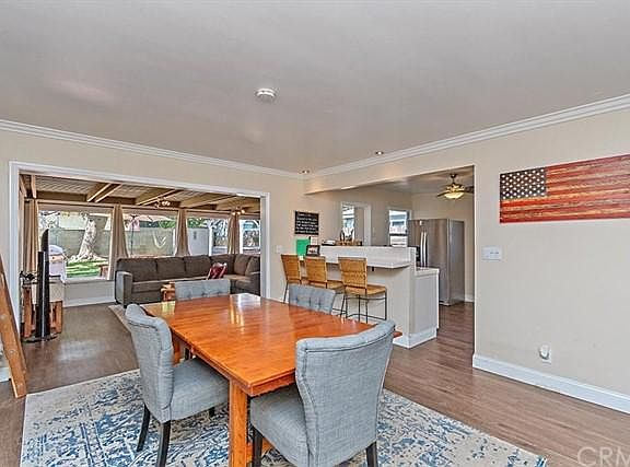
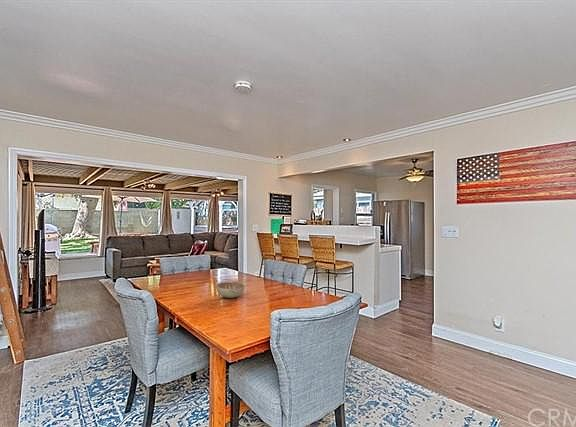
+ decorative bowl [215,281,246,299]
